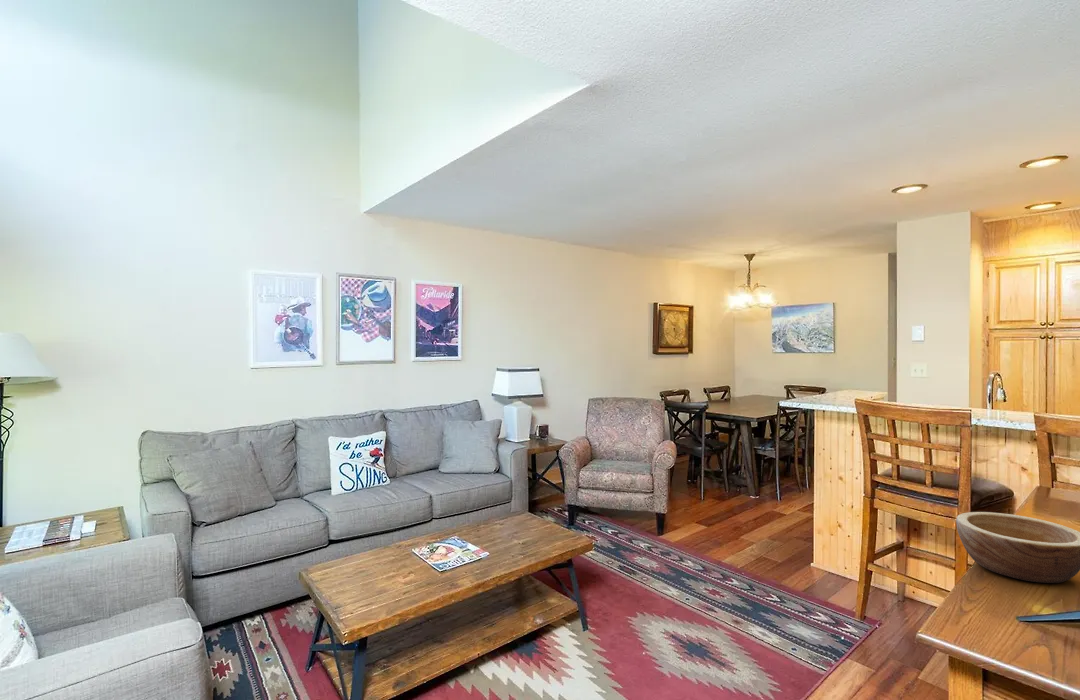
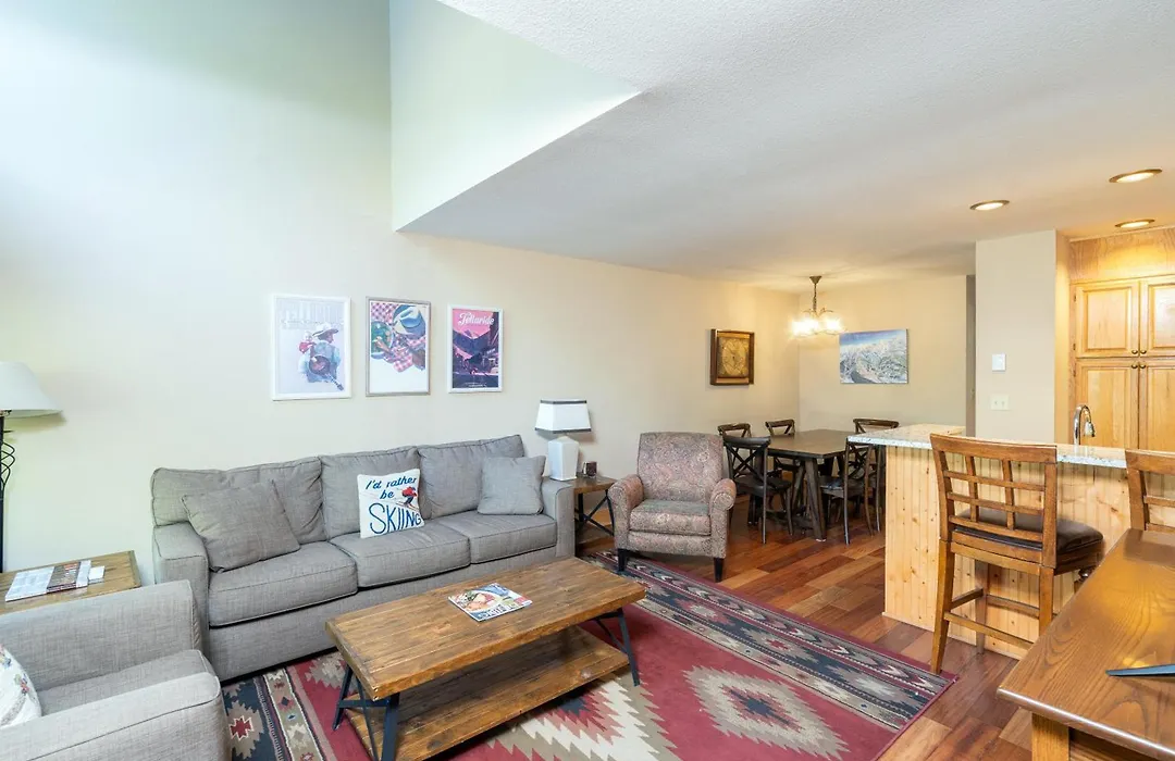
- bowl [955,511,1080,584]
